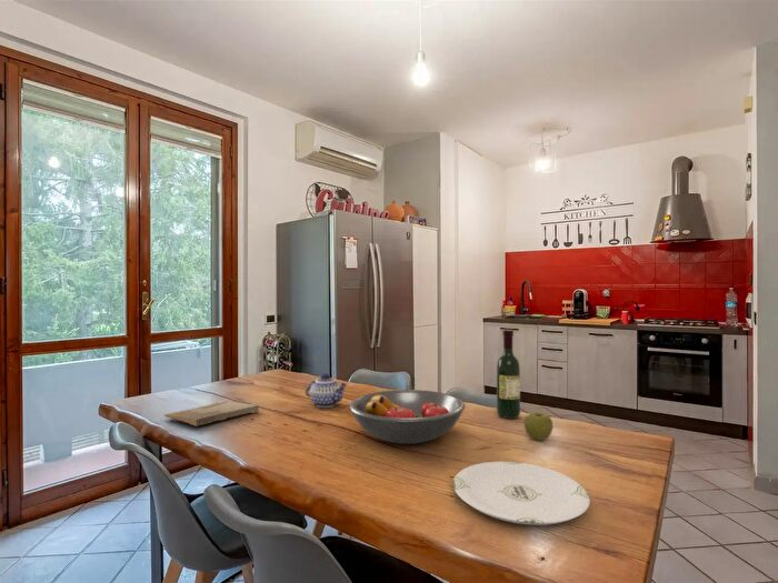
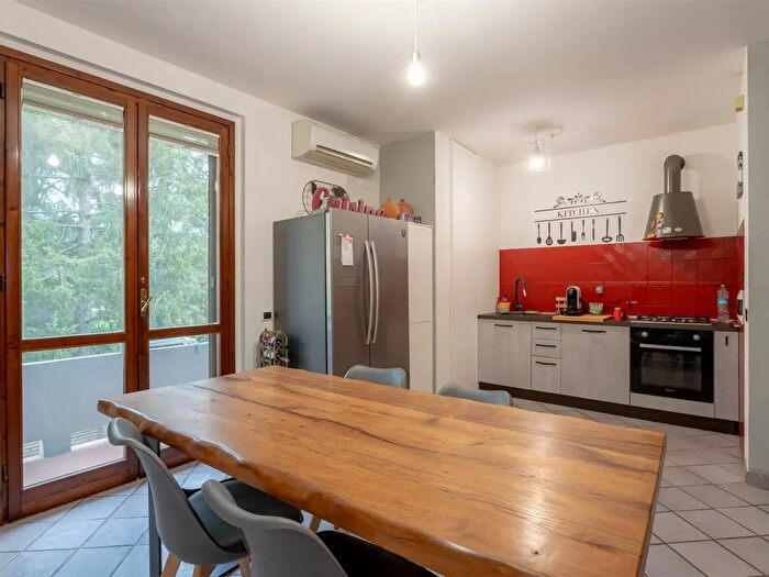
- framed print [163,401,260,428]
- teapot [305,372,349,409]
- apple [523,412,555,442]
- plate [452,461,591,526]
- fruit bowl [349,389,466,445]
- wine bottle [496,329,521,420]
